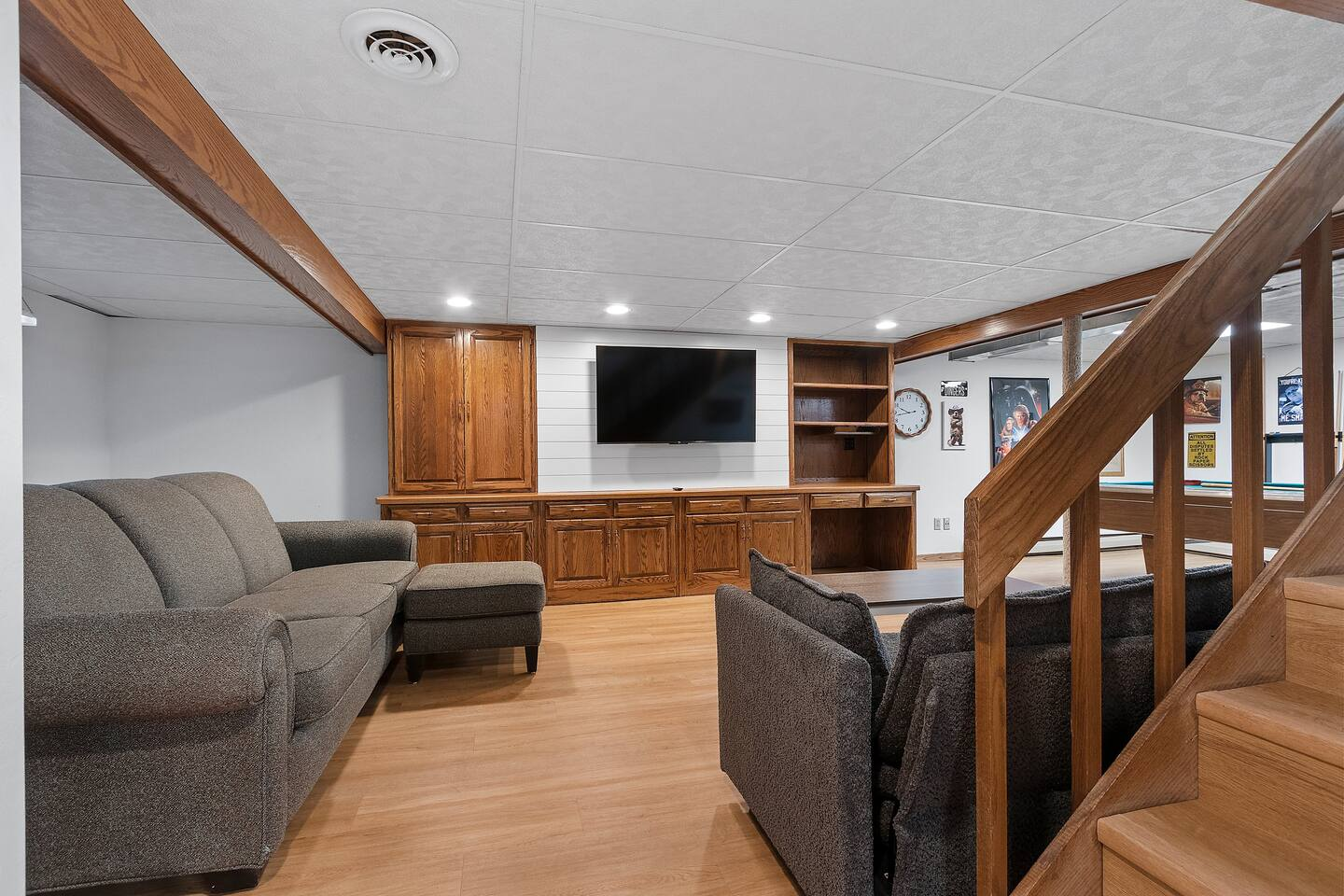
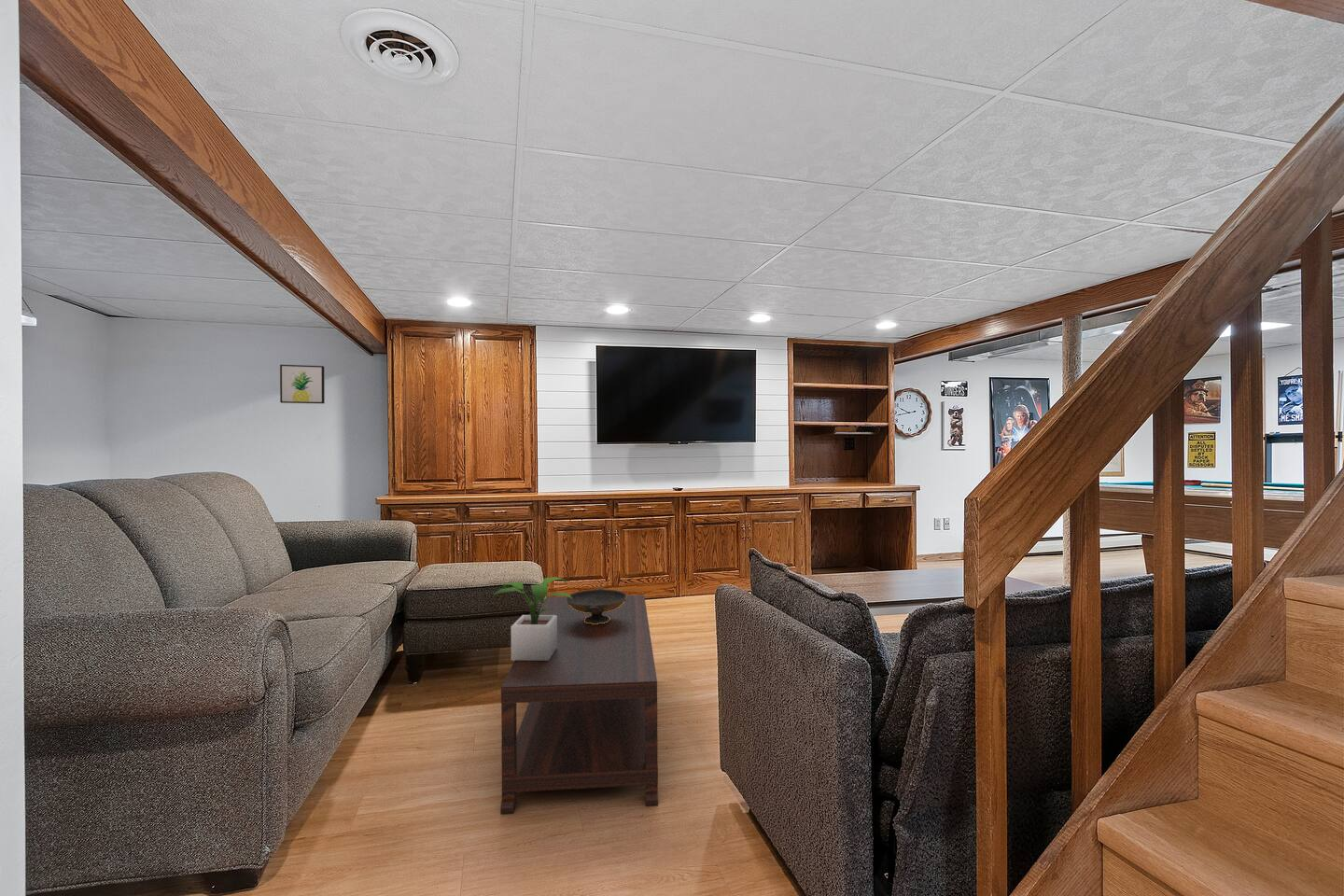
+ wall art [279,364,326,404]
+ decorative bowl [566,586,628,624]
+ potted plant [492,576,572,662]
+ coffee table [499,594,659,816]
